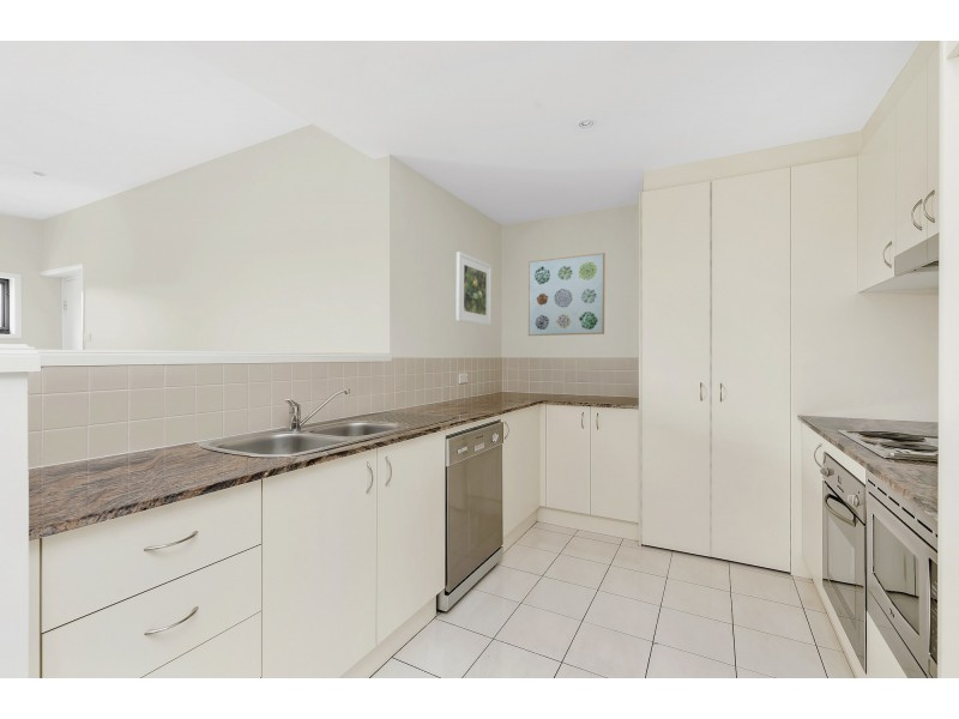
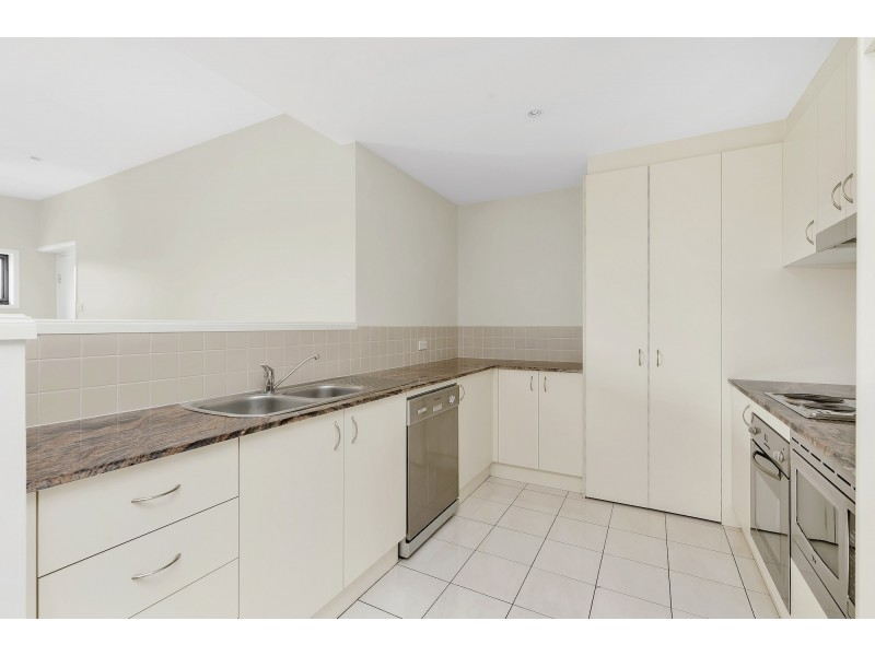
- wall art [527,252,607,337]
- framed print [456,250,493,327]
